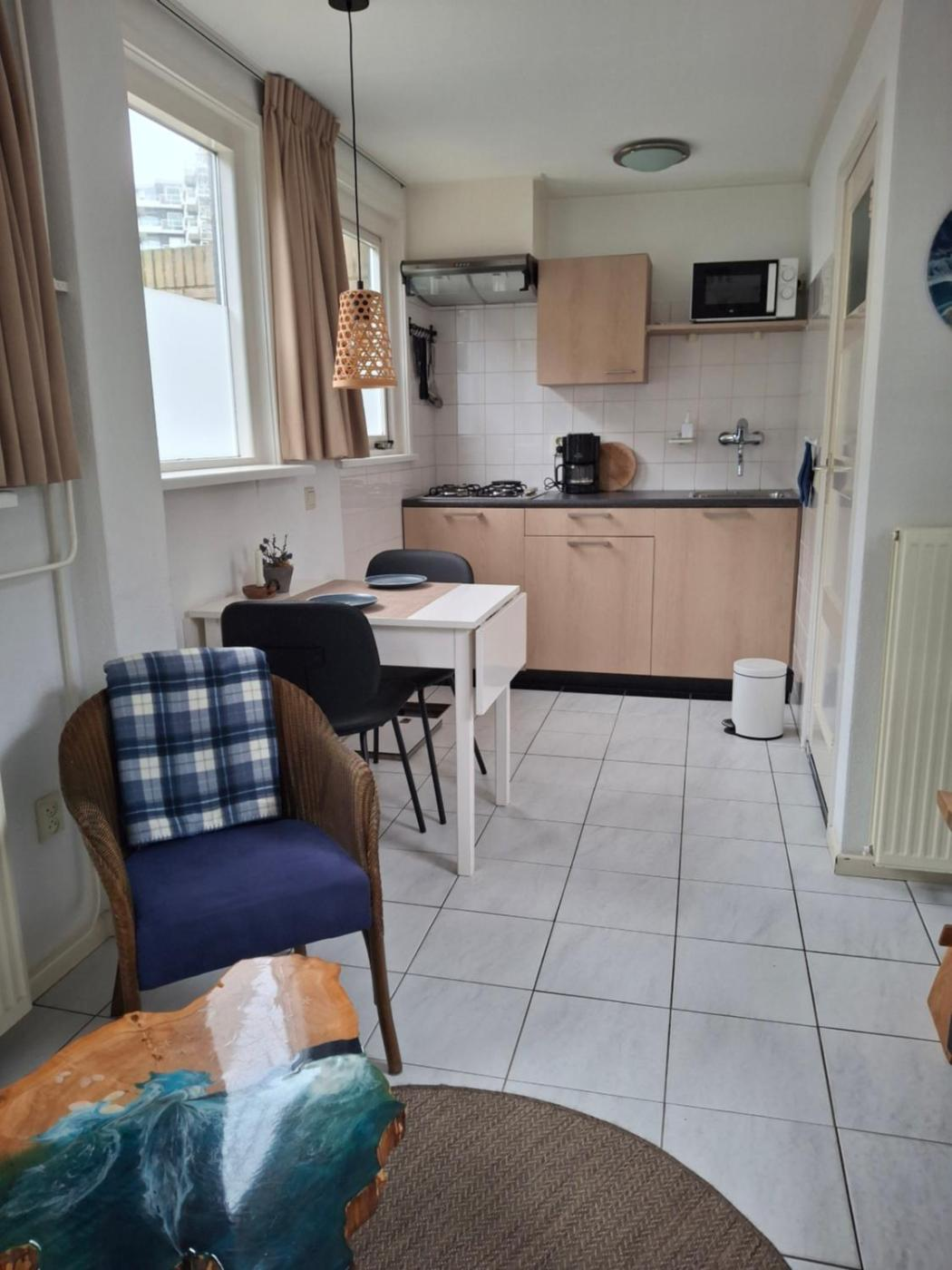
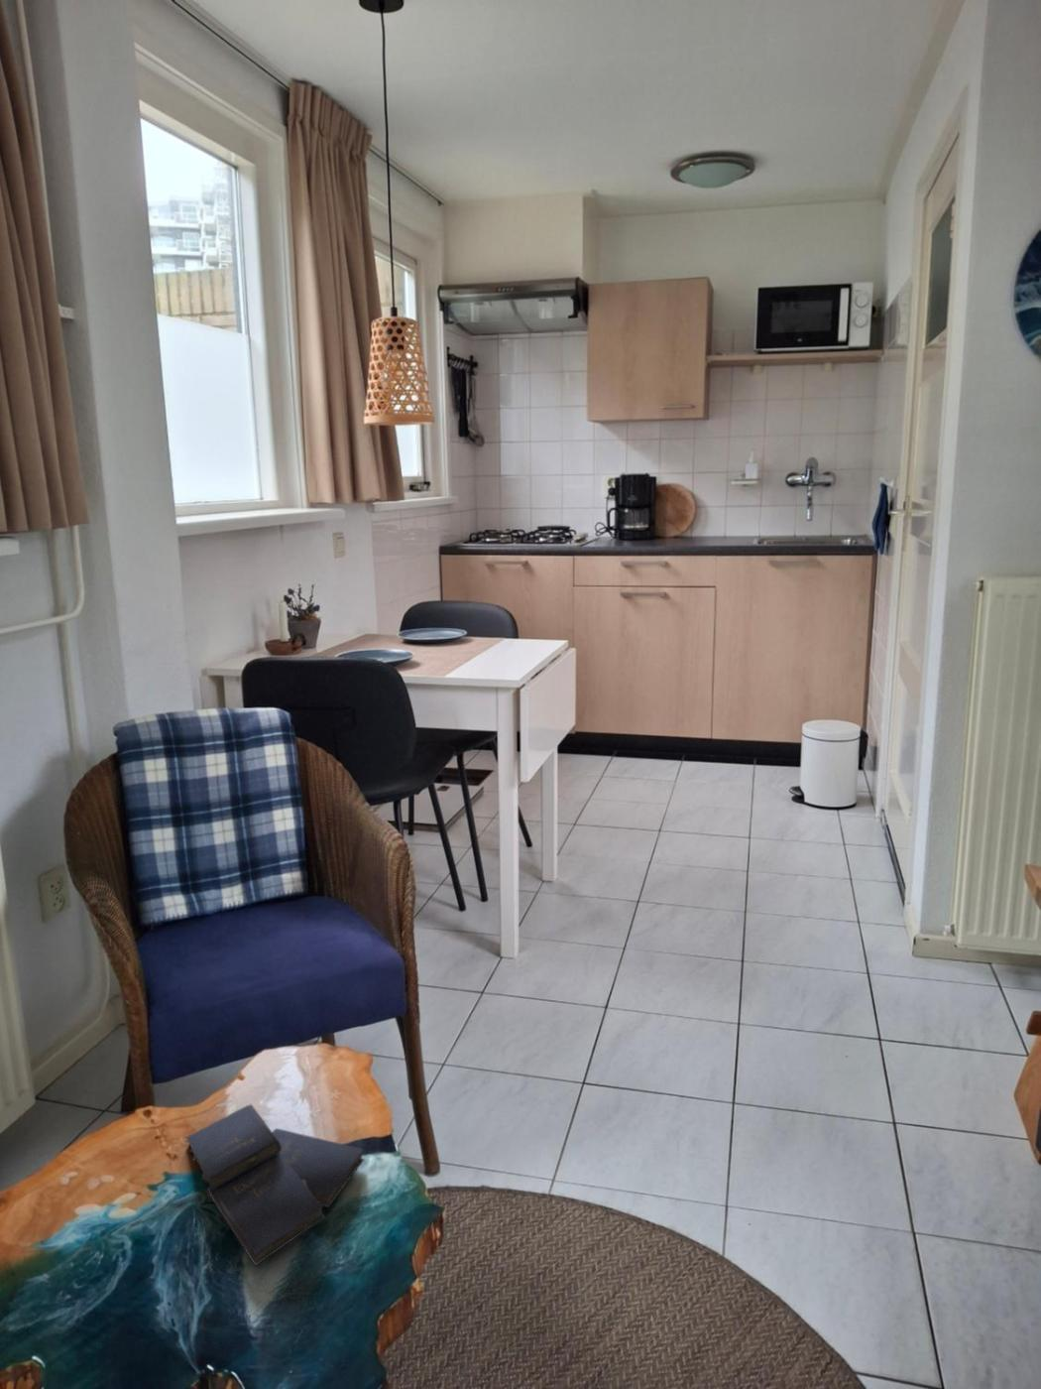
+ book [186,1104,365,1267]
